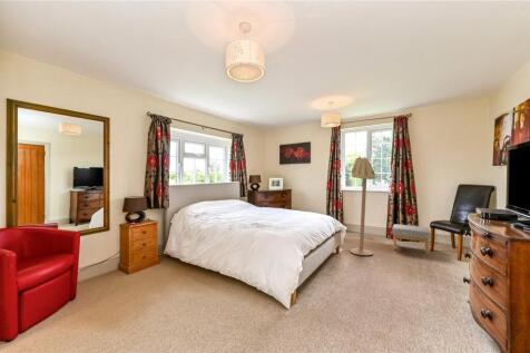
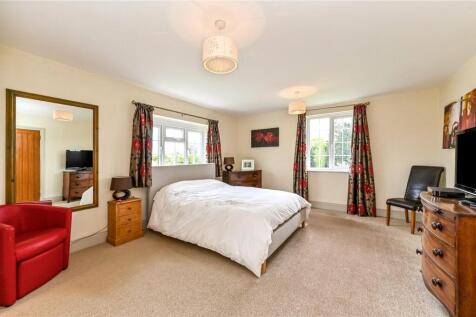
- footstool [392,223,432,255]
- floor lamp [349,156,376,256]
